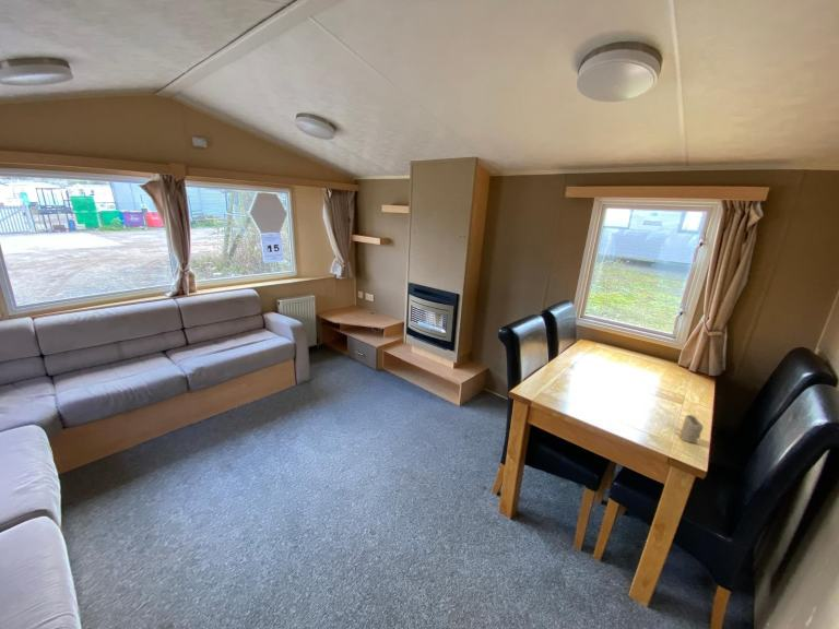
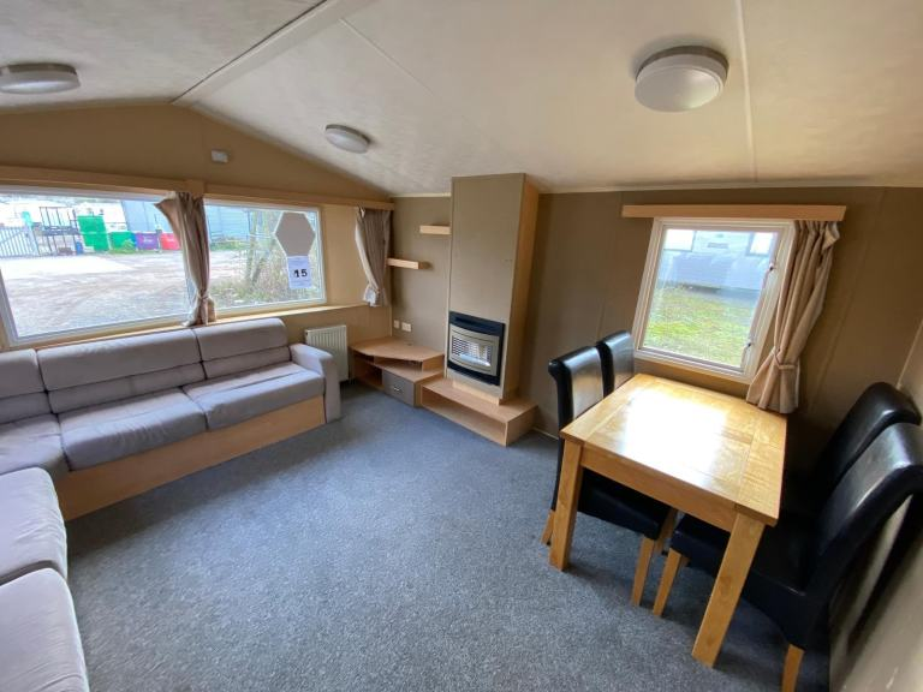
- candle [678,414,705,444]
